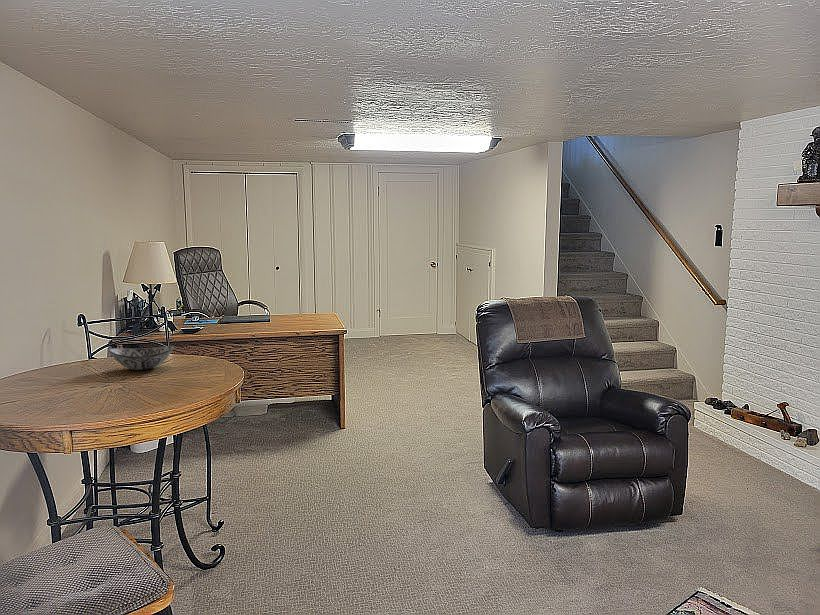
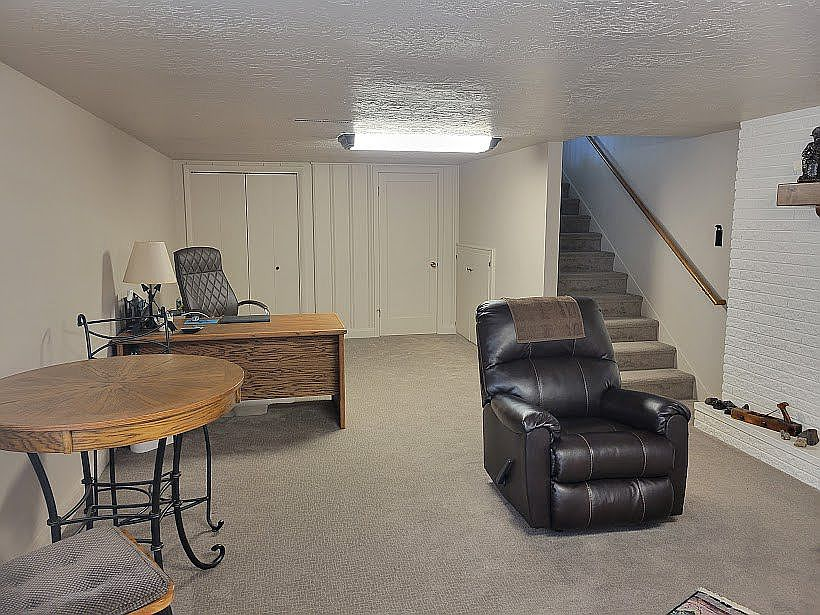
- decorative bowl [108,345,175,371]
